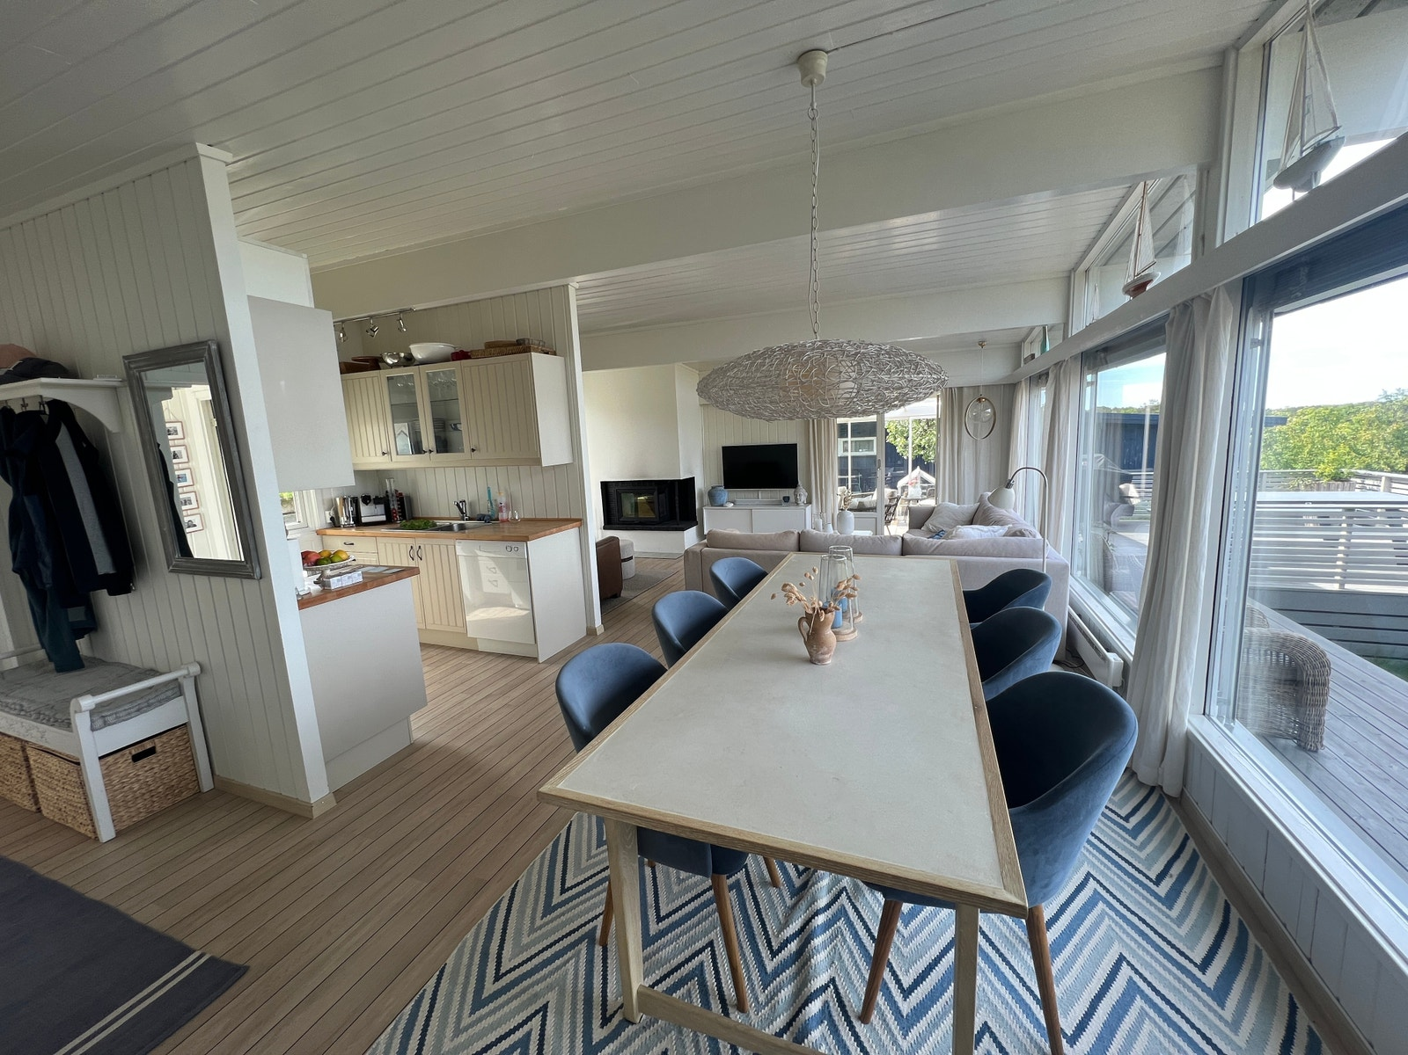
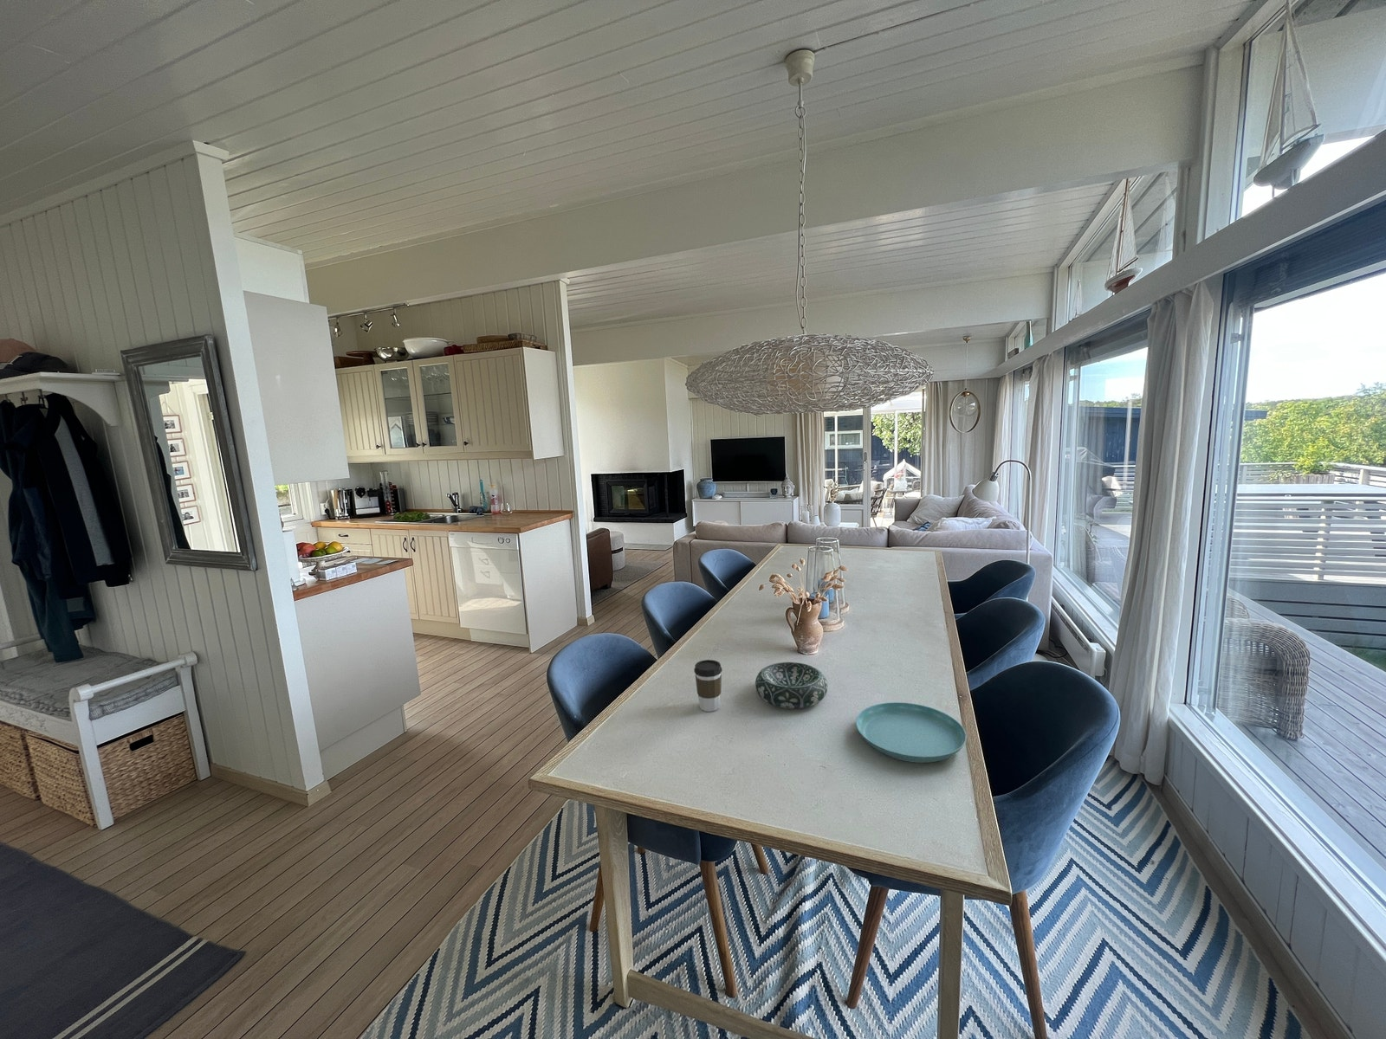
+ decorative bowl [754,661,828,709]
+ saucer [855,702,968,764]
+ coffee cup [693,659,724,713]
